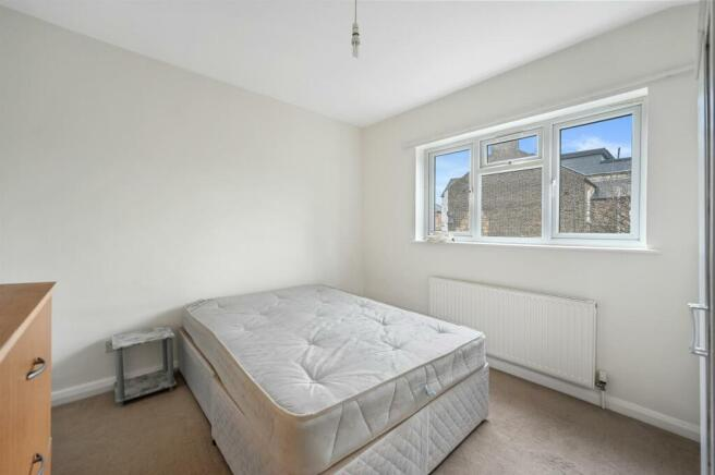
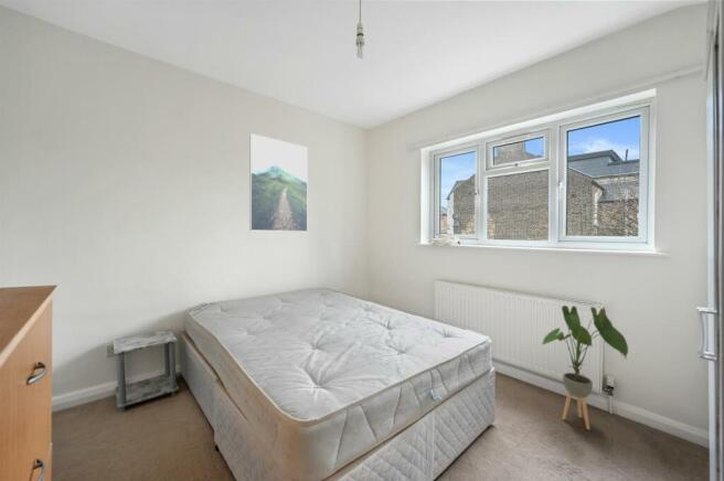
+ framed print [248,132,309,233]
+ house plant [540,304,629,431]
